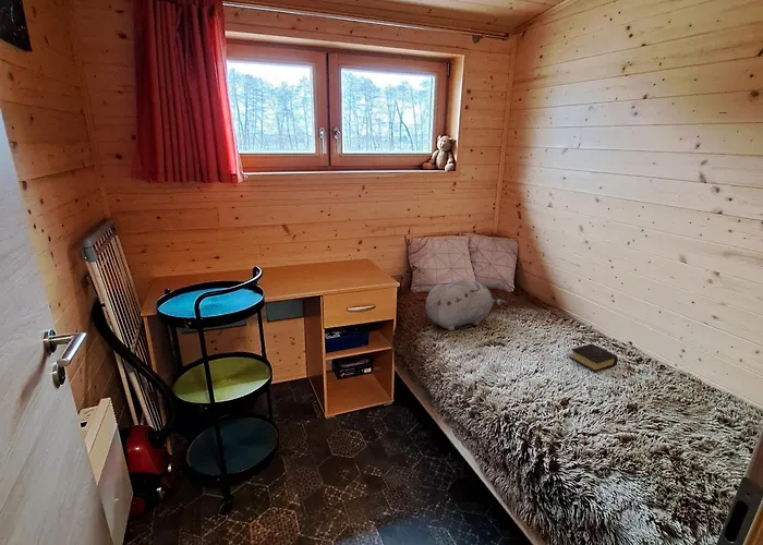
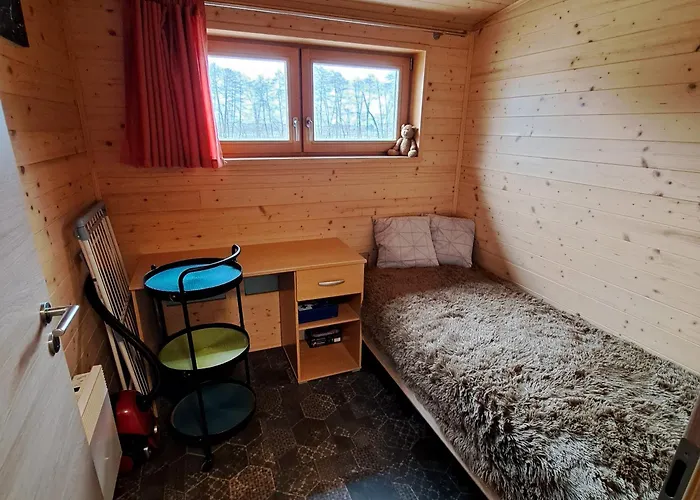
- book [569,342,619,374]
- plush toy [425,278,507,331]
